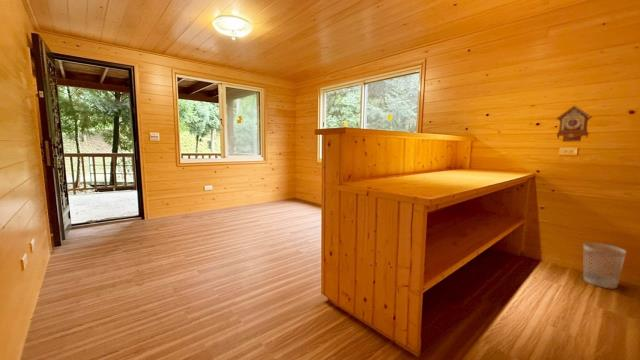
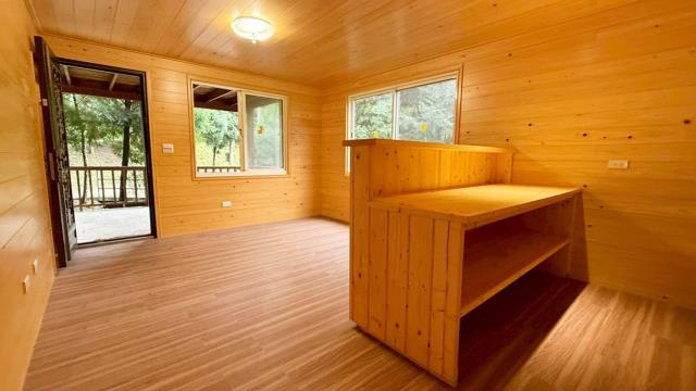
- cuckoo clock [555,104,594,143]
- wastebasket [583,242,627,290]
